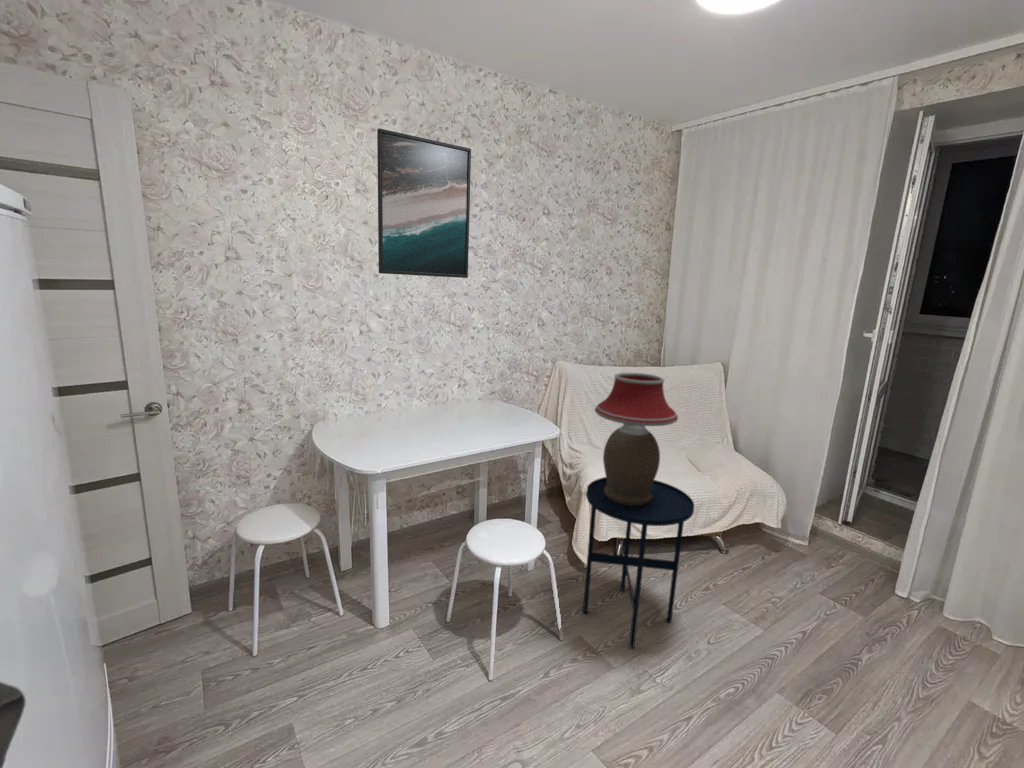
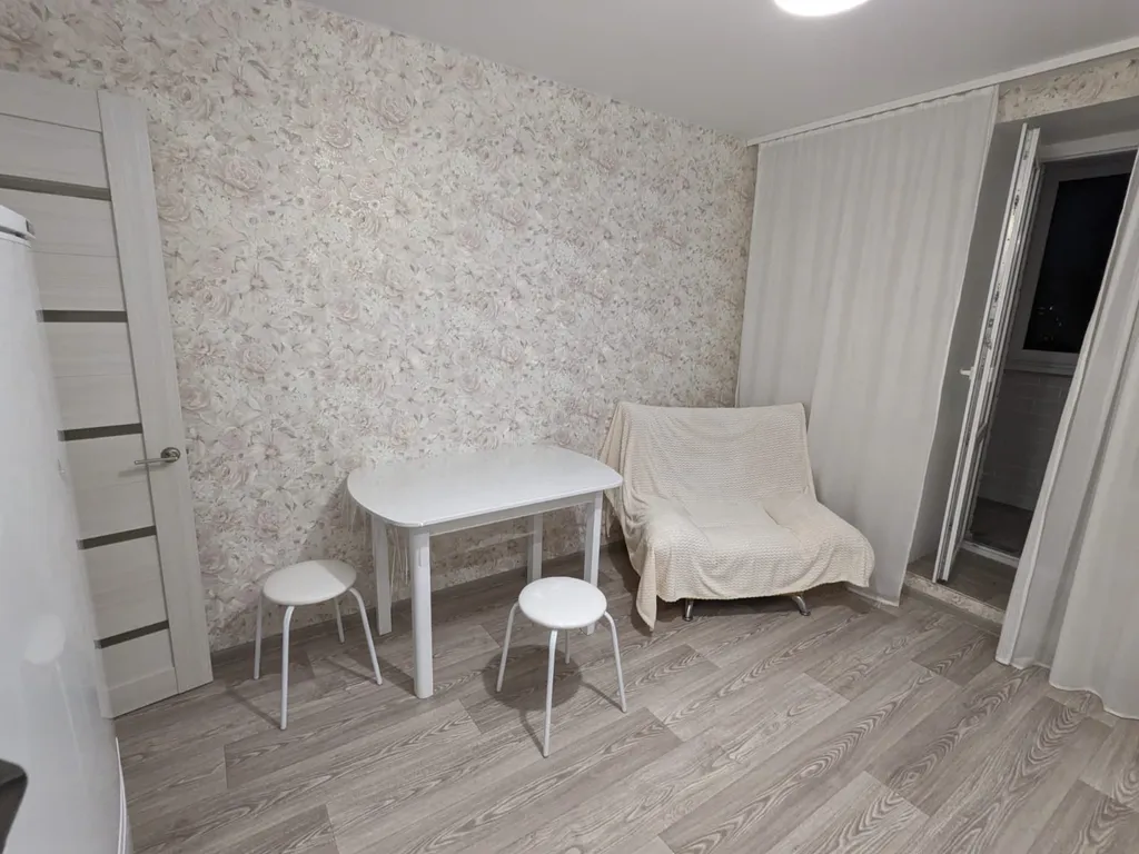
- side table [582,476,695,649]
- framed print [376,127,472,279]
- table lamp [594,372,679,506]
